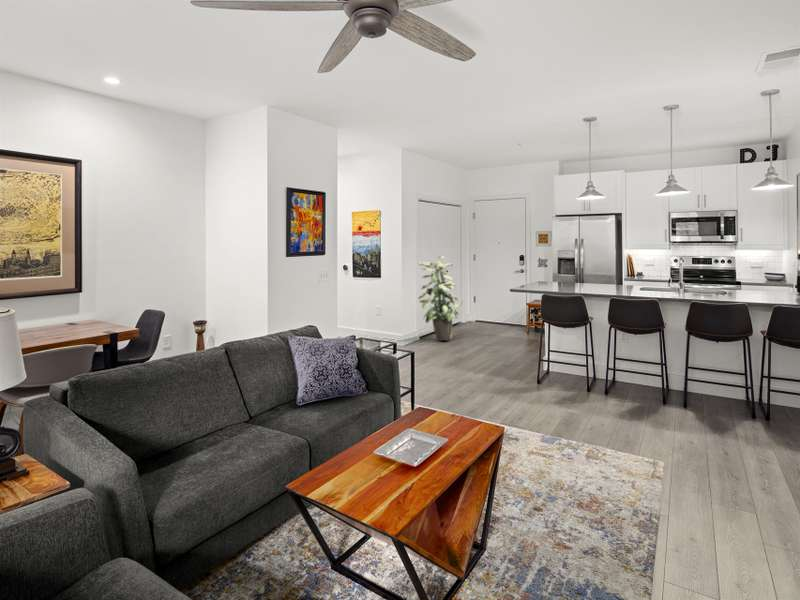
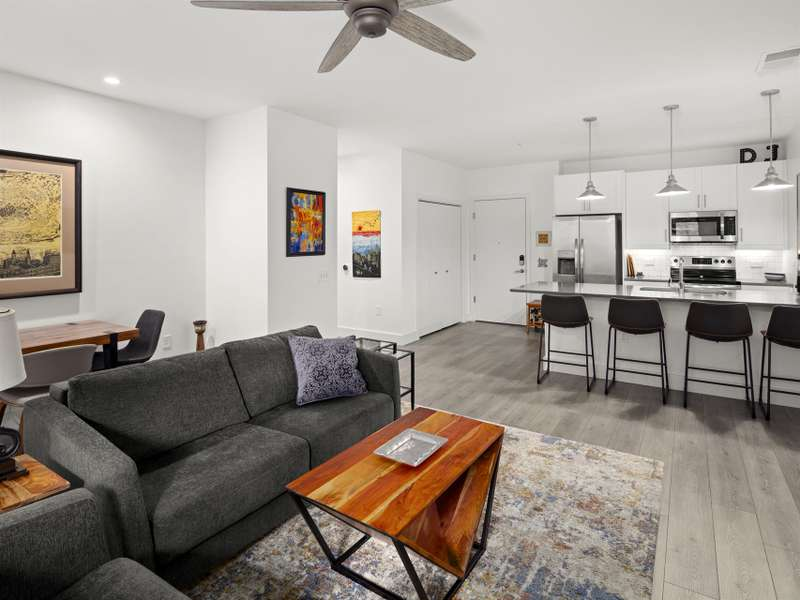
- indoor plant [417,255,464,342]
